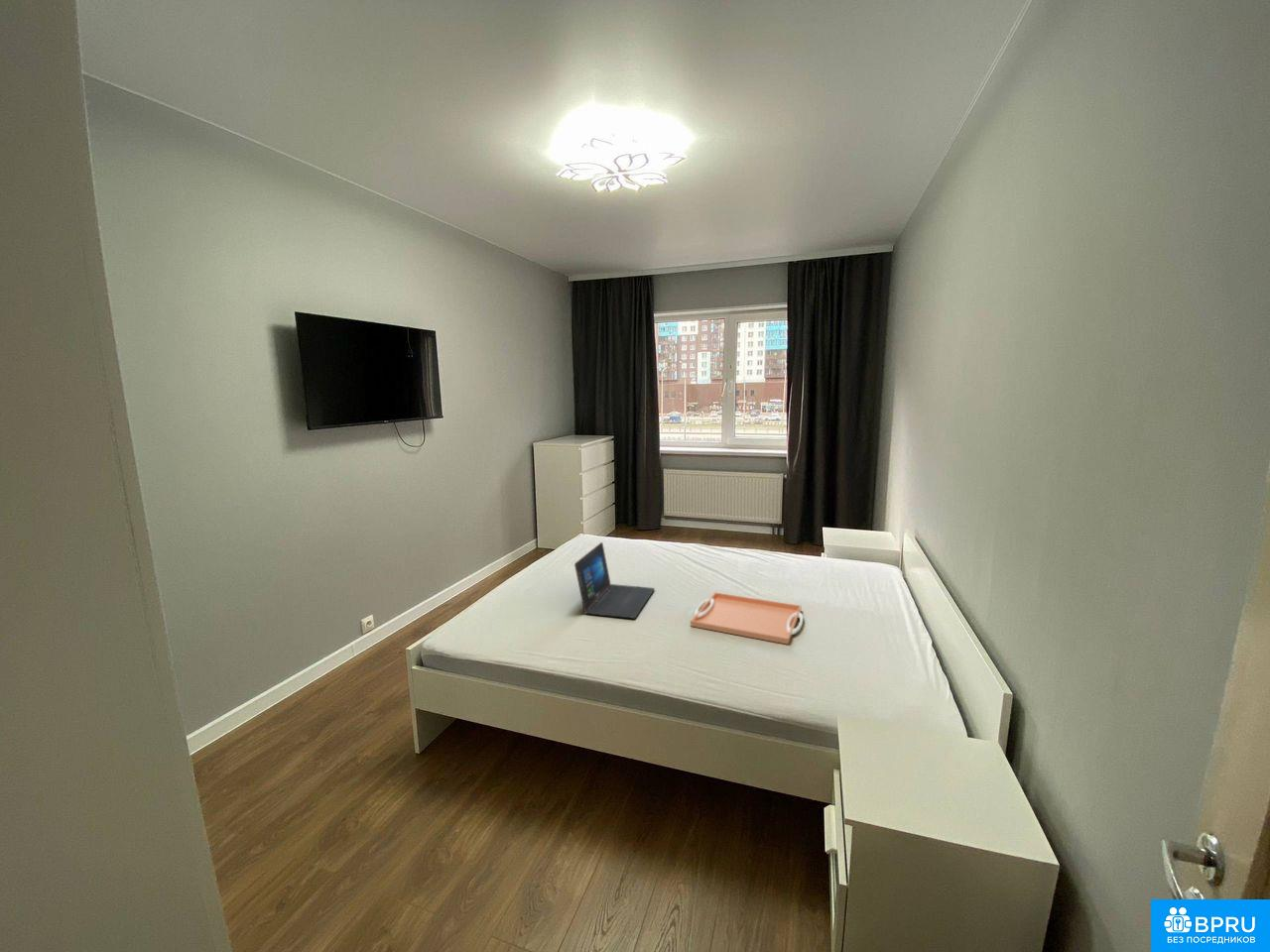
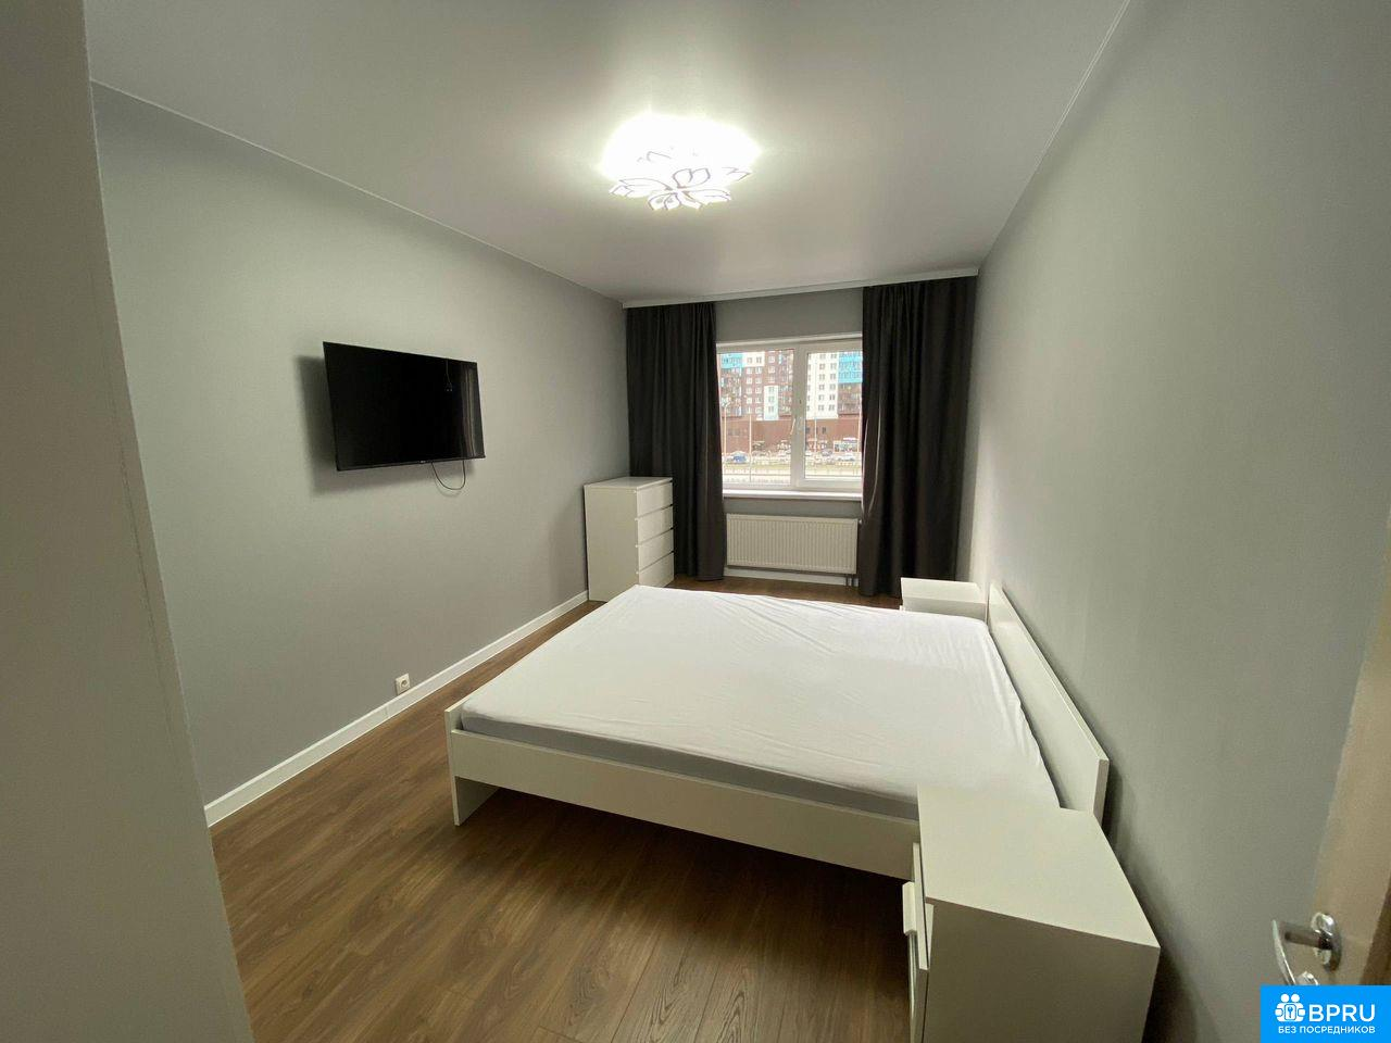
- serving tray [690,591,804,646]
- laptop [573,541,656,620]
